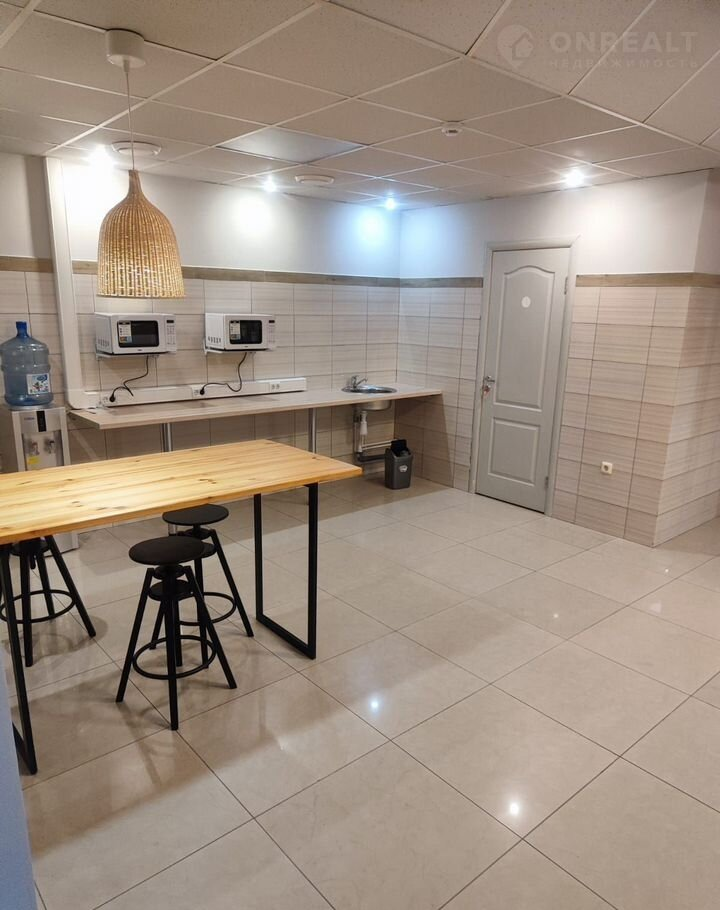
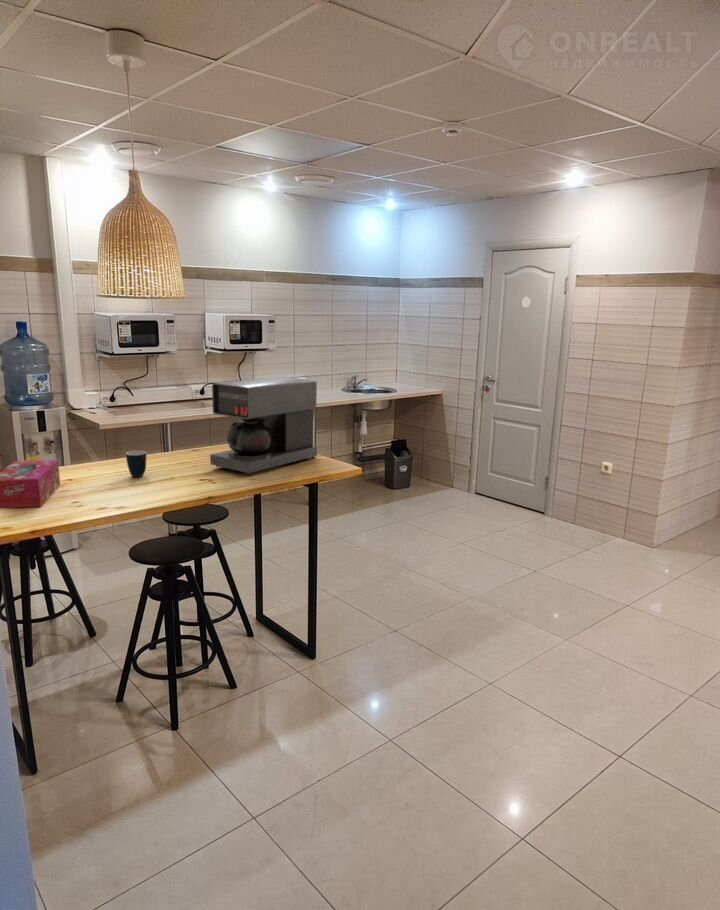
+ mug [125,450,147,478]
+ coffee maker [209,376,318,476]
+ tissue box [0,459,61,510]
